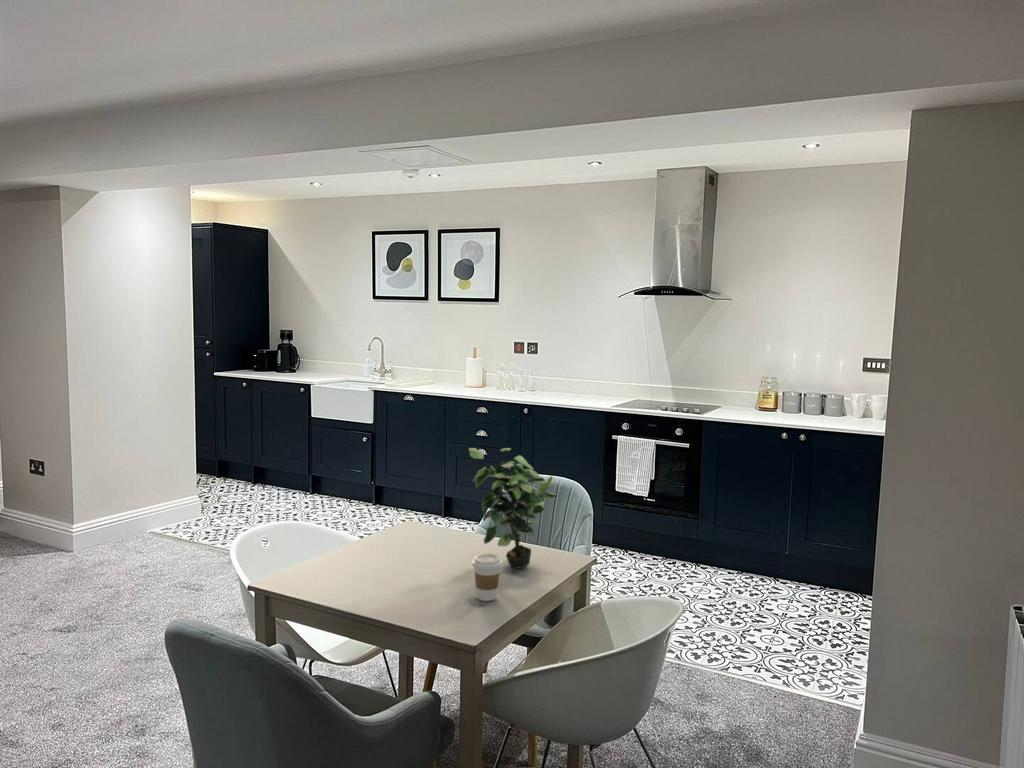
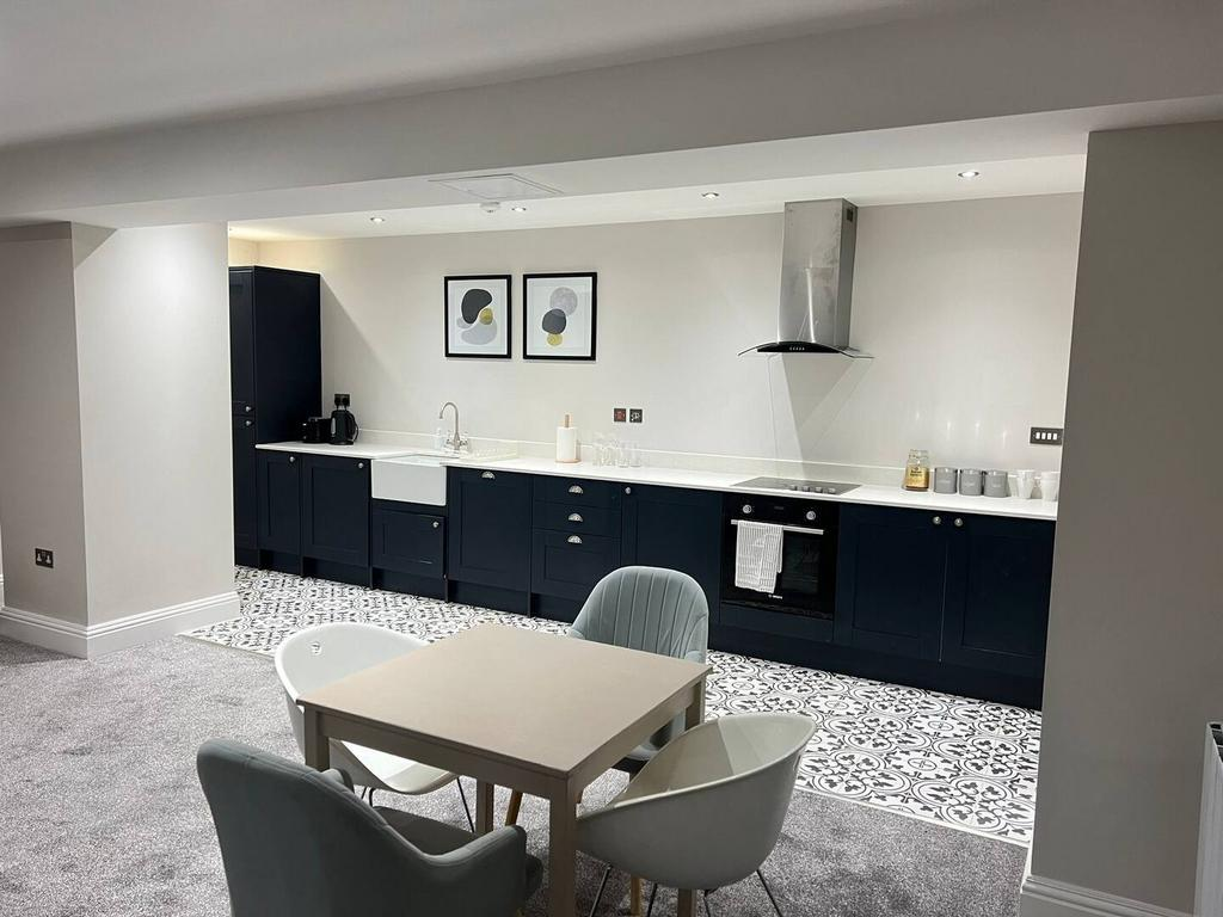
- potted plant [468,447,559,569]
- coffee cup [471,552,504,602]
